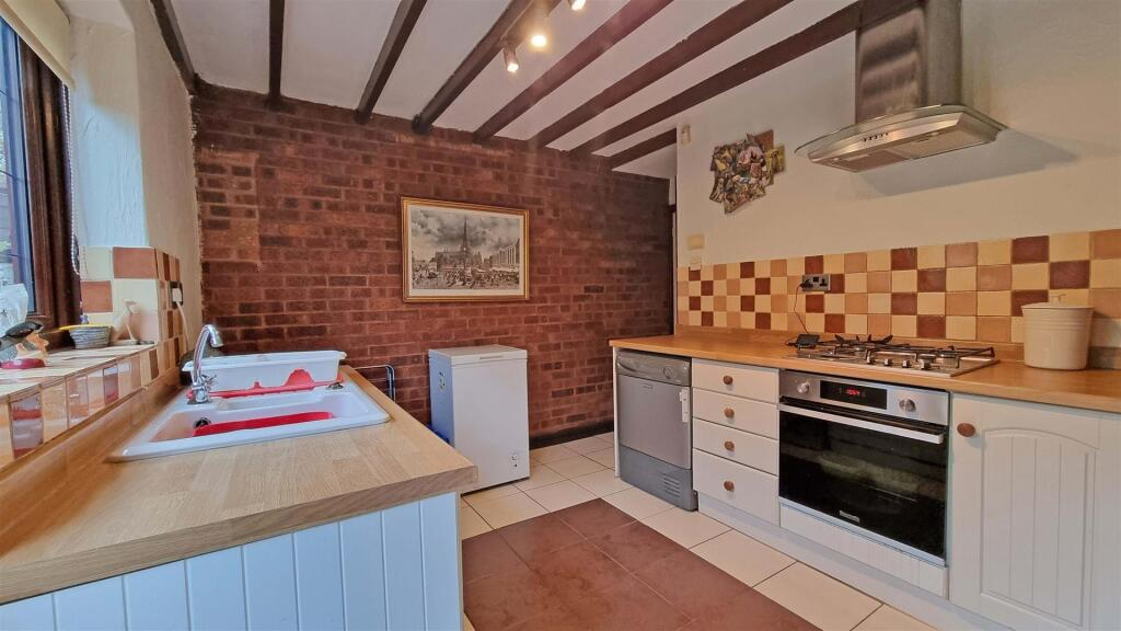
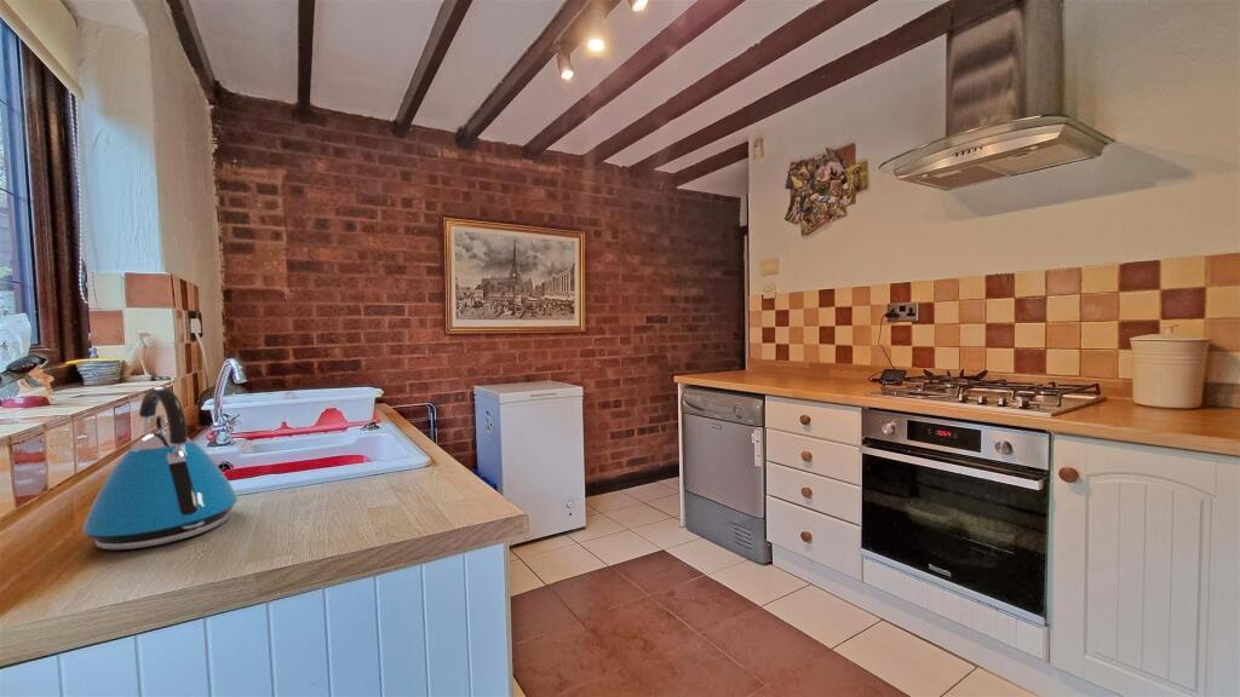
+ kettle [81,385,239,551]
